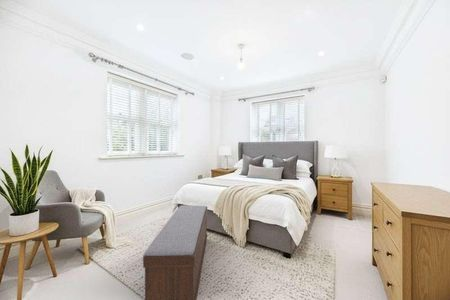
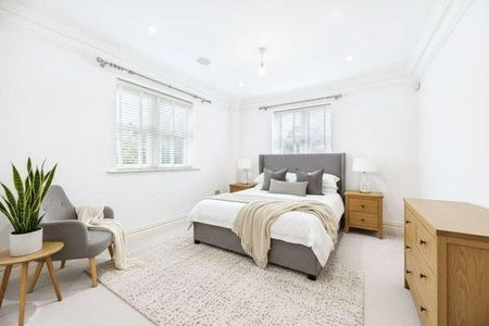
- bench [142,204,208,300]
